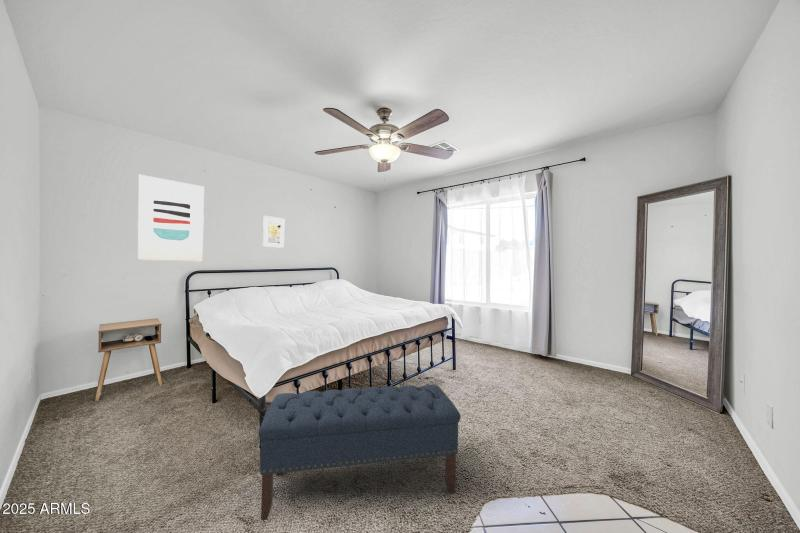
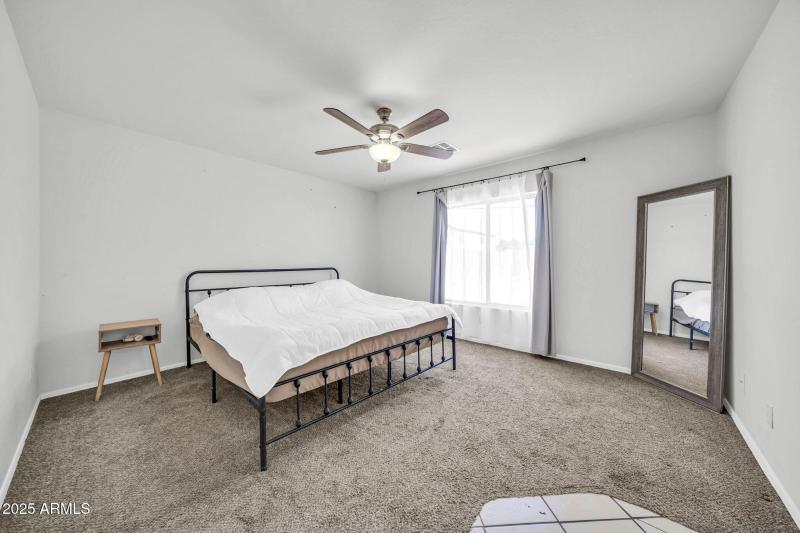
- bench [258,384,462,521]
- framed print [262,215,285,249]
- wall art [136,174,205,262]
